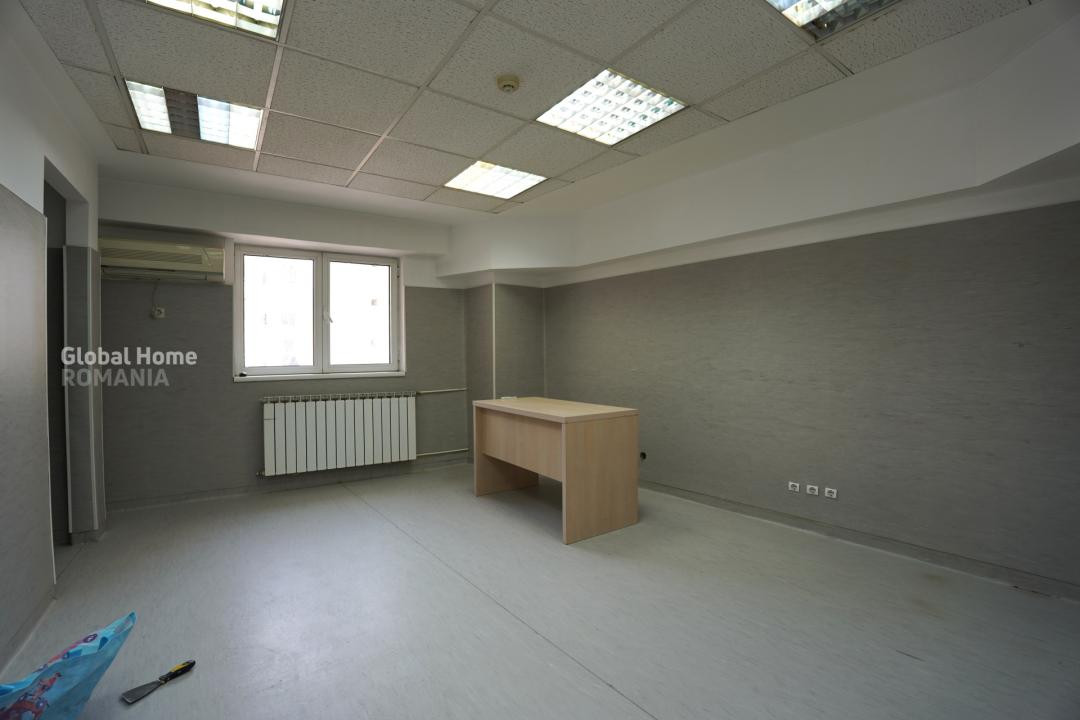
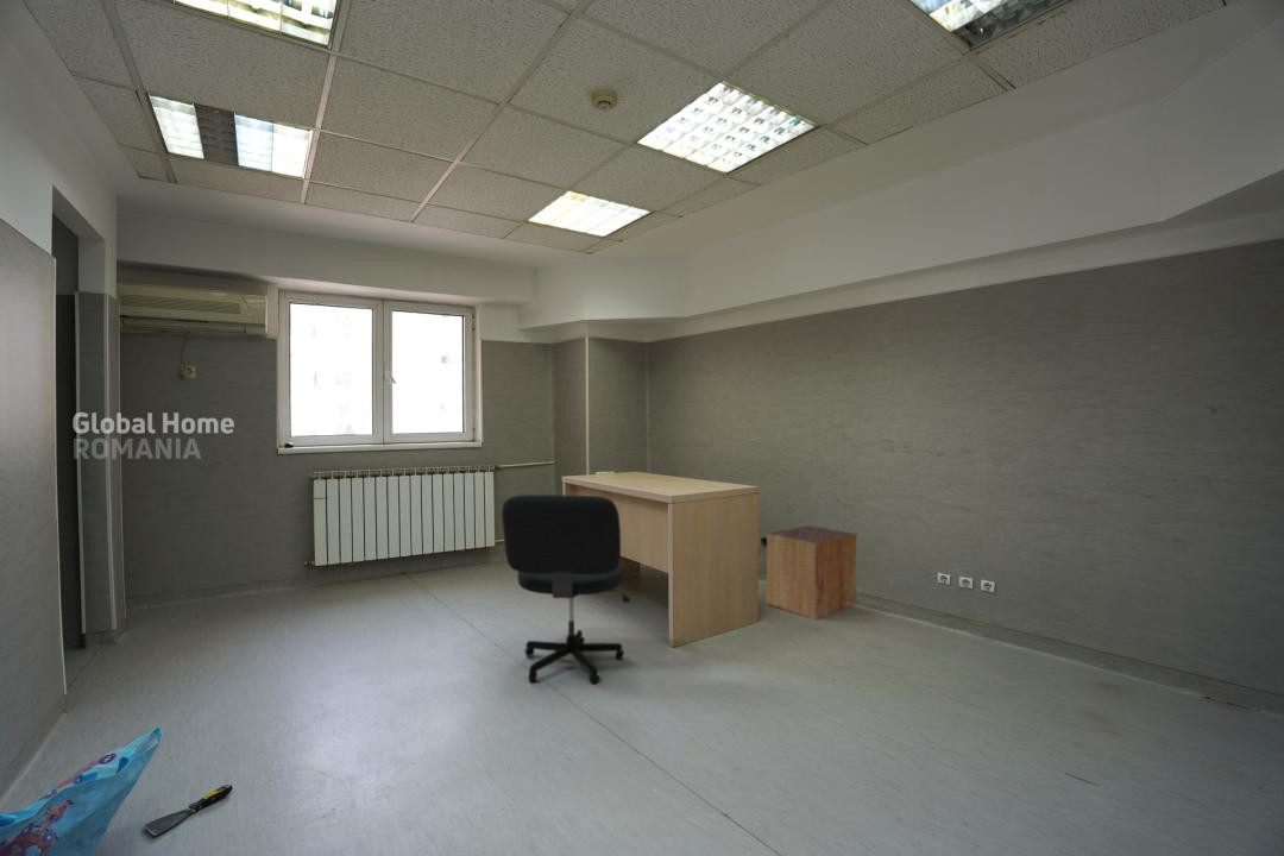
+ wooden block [766,524,858,621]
+ office chair [501,493,631,685]
